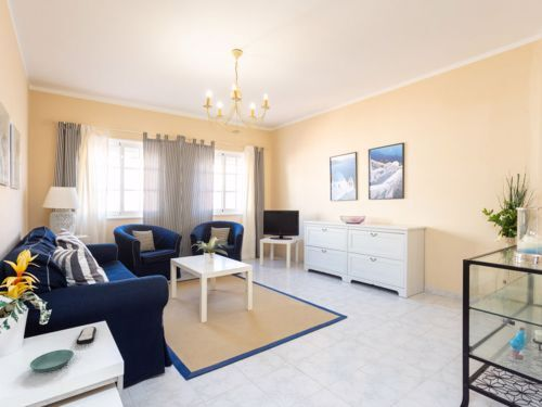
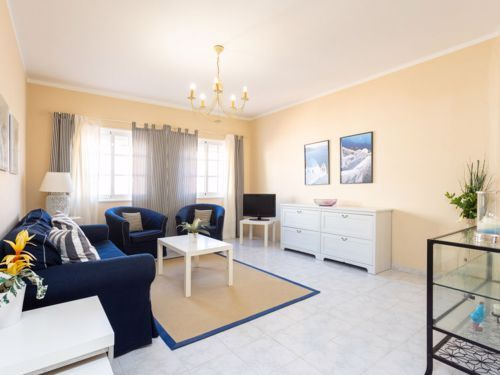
- saucer [29,348,75,373]
- remote control [75,326,98,345]
